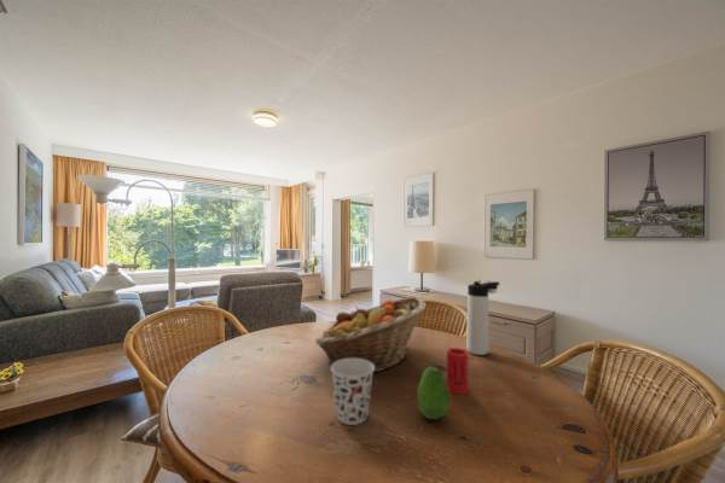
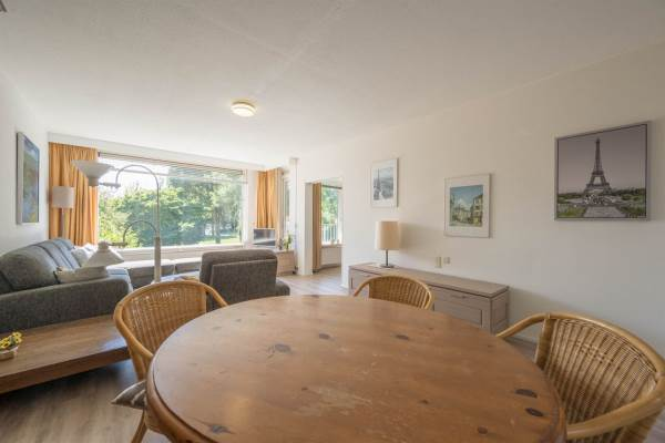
- cup [446,347,469,395]
- thermos bottle [465,280,501,356]
- fruit basket [314,296,428,373]
- fruit [416,366,452,420]
- cup [330,359,375,426]
